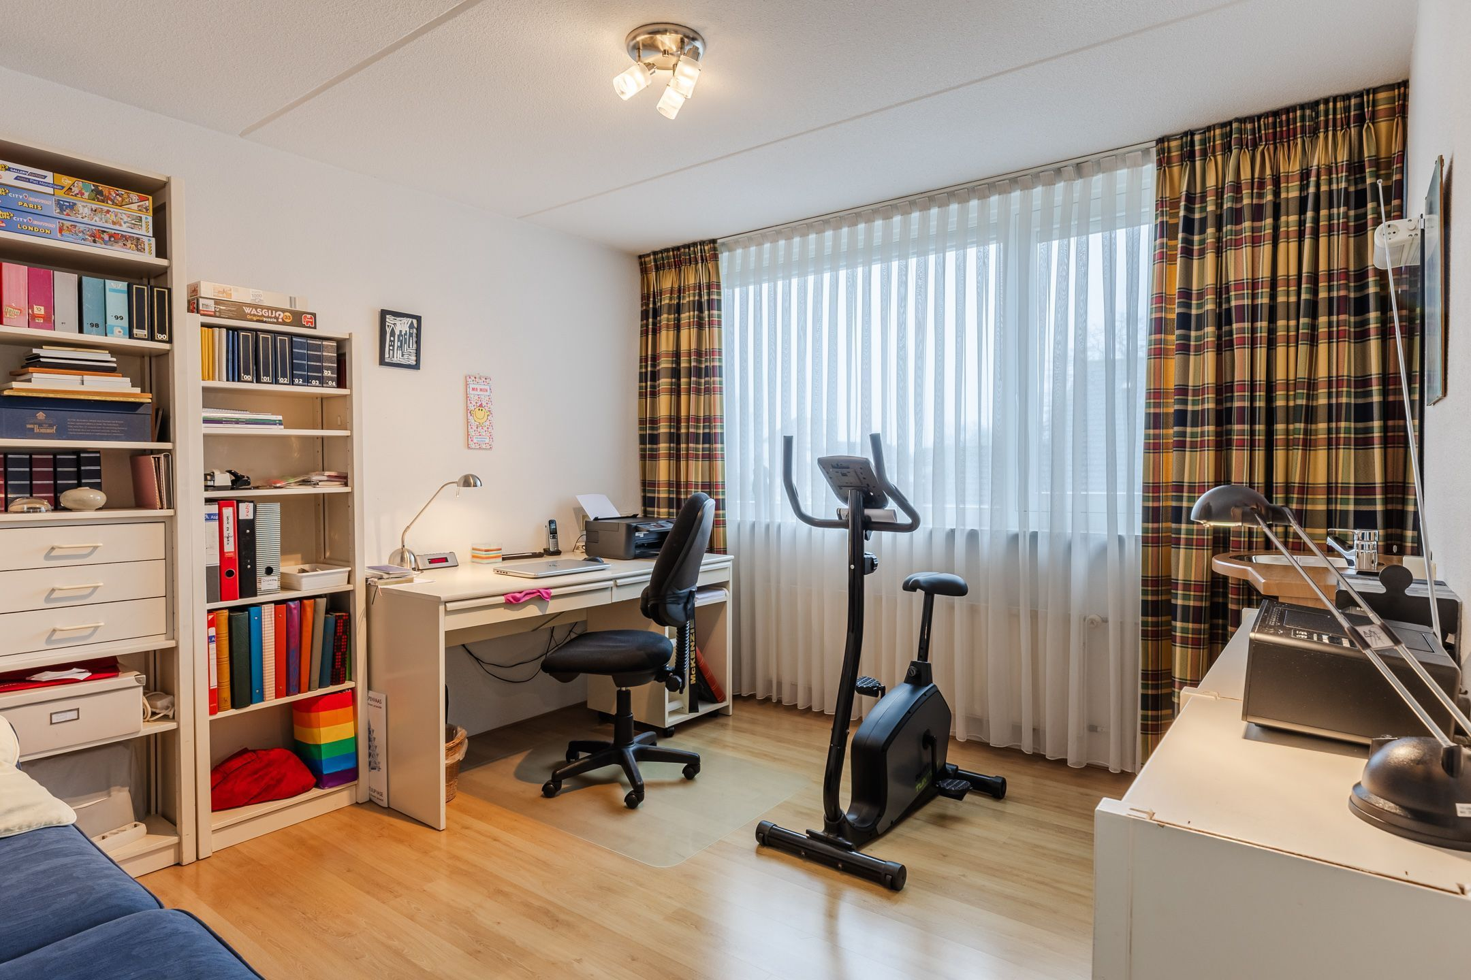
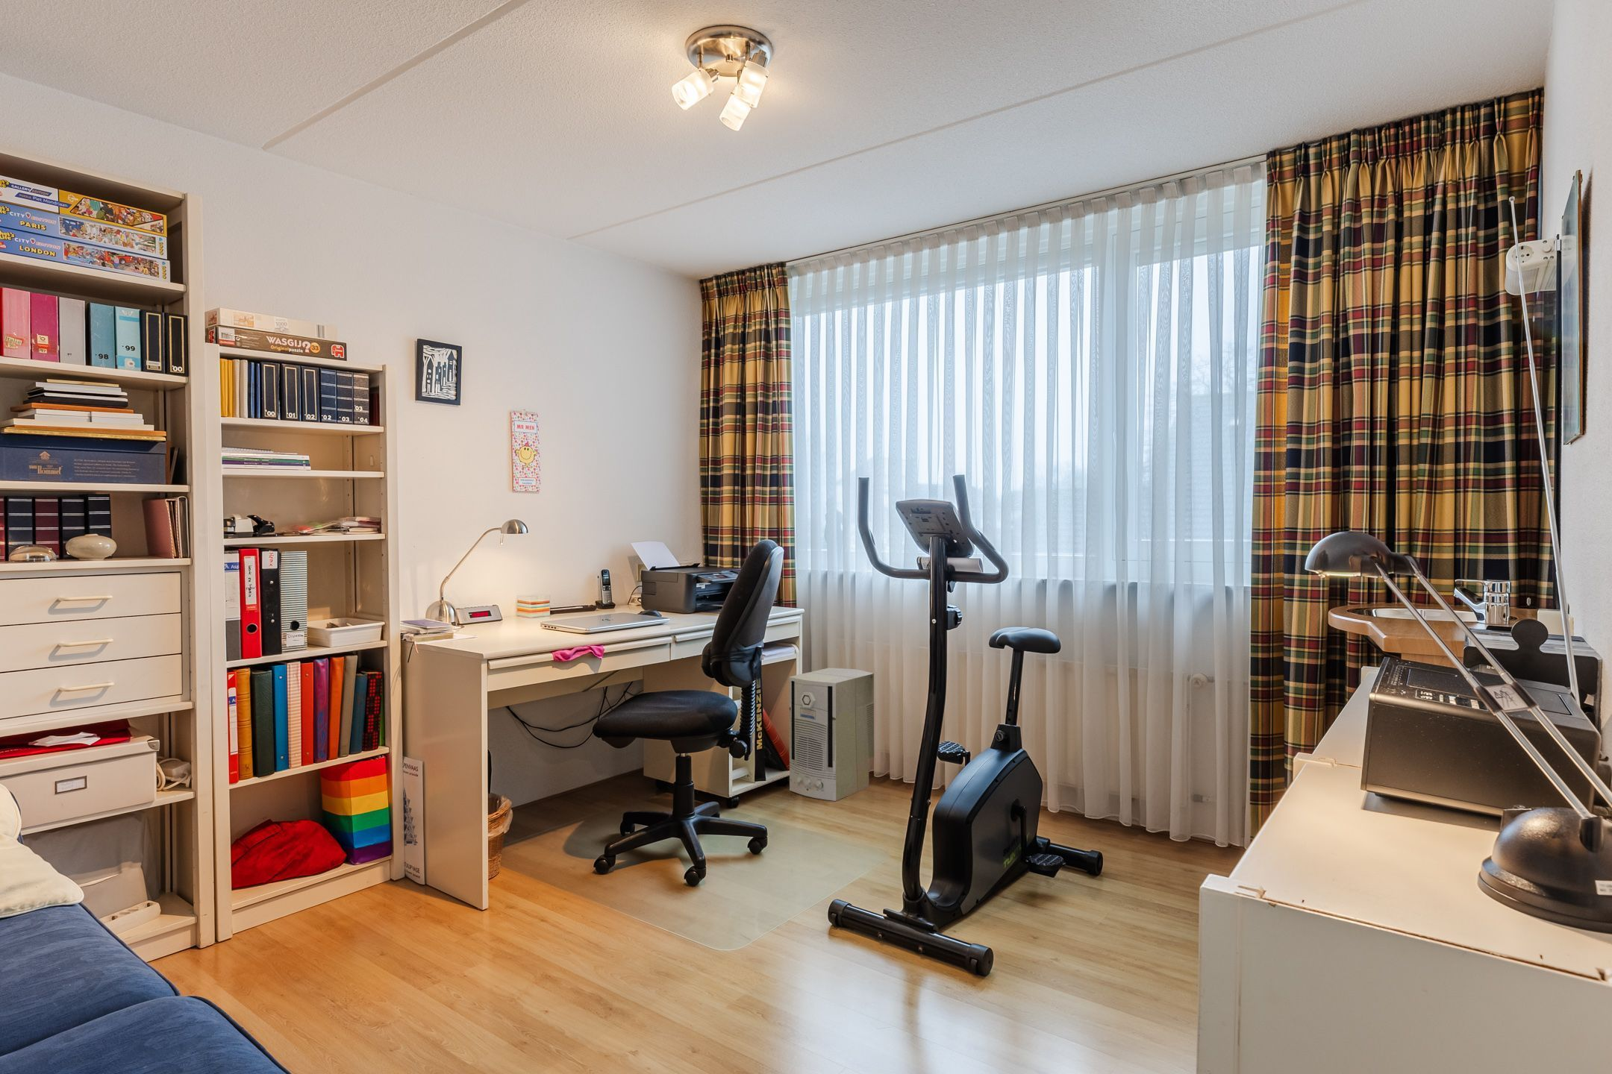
+ air purifier [789,668,874,802]
